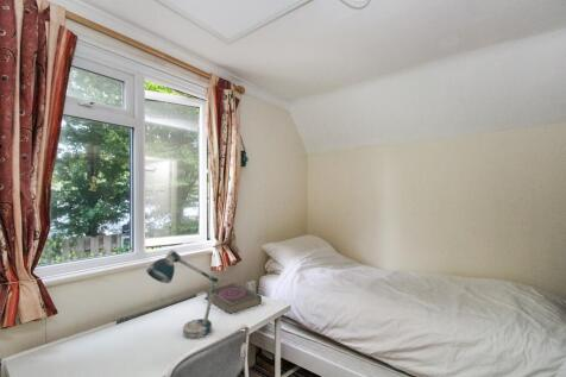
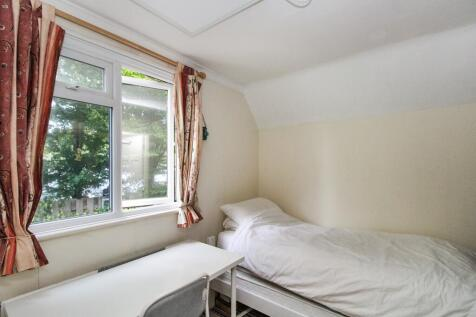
- book [203,282,263,315]
- desk lamp [145,249,220,339]
